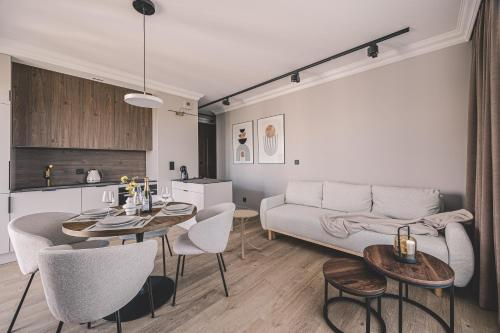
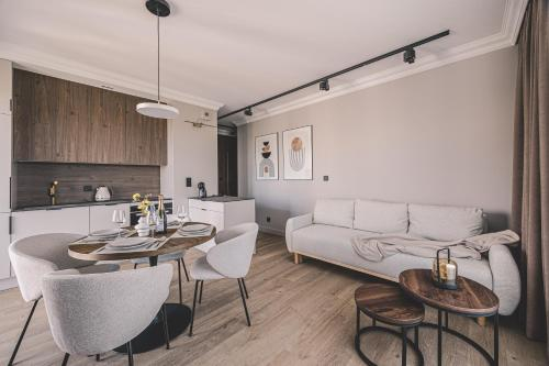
- side table [224,209,263,260]
